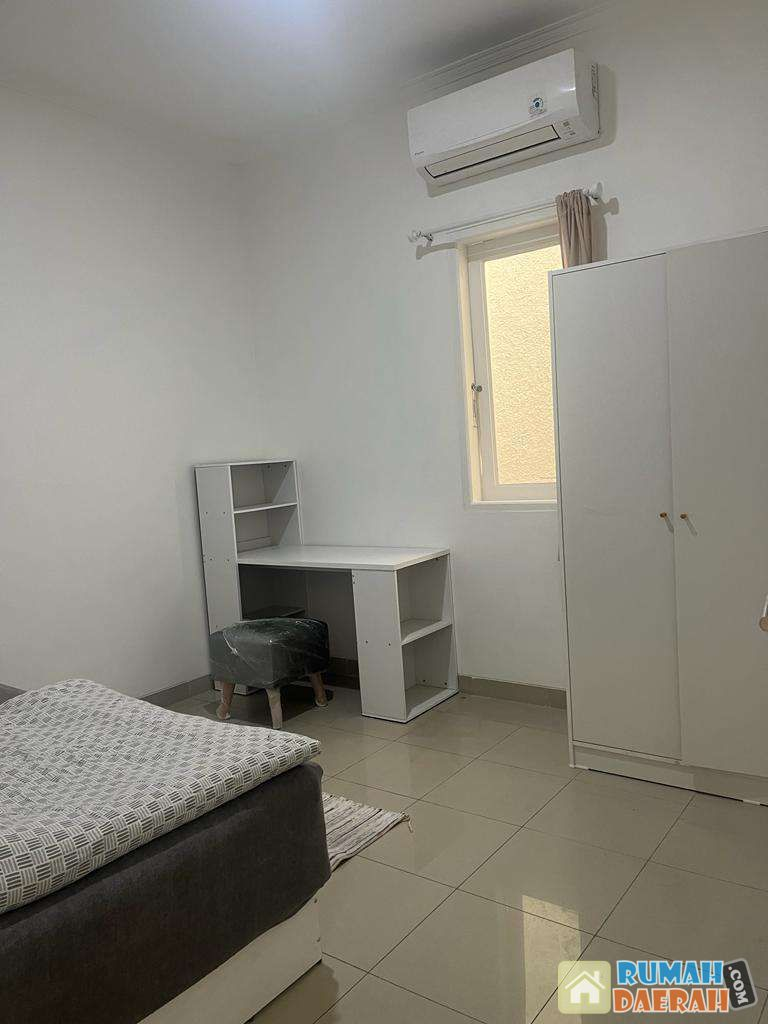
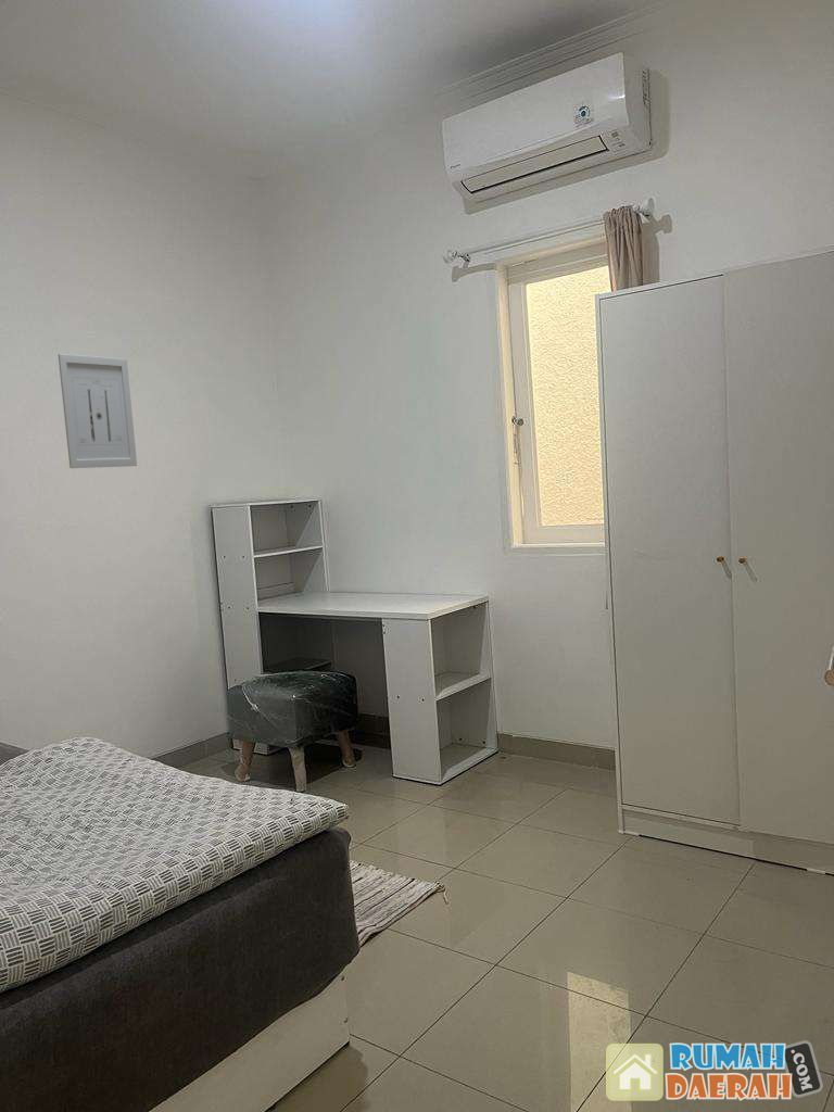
+ wall art [56,353,138,469]
